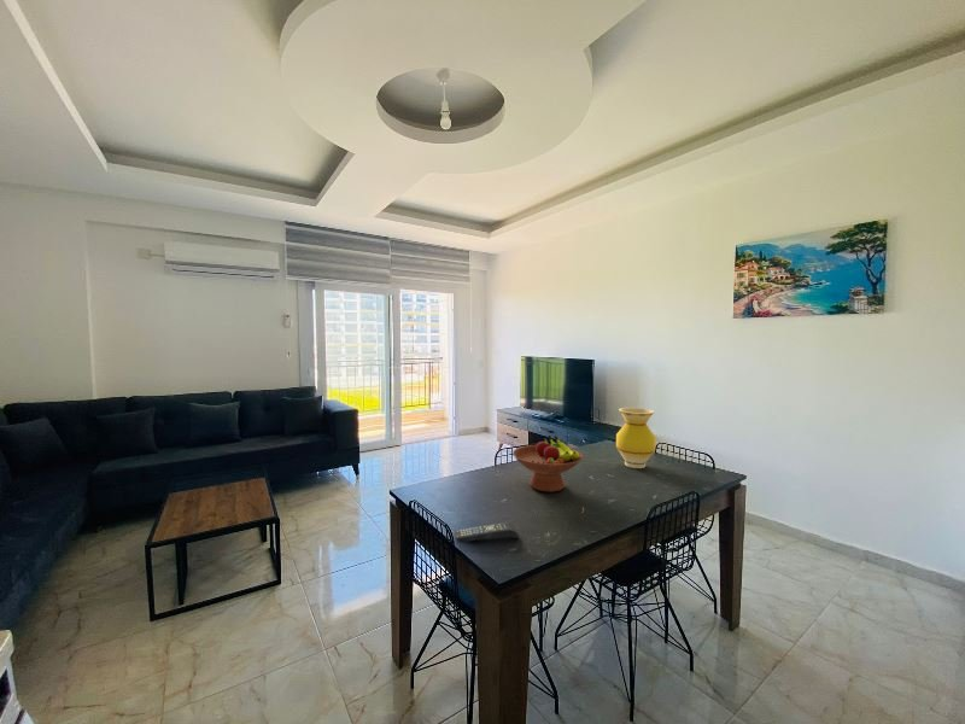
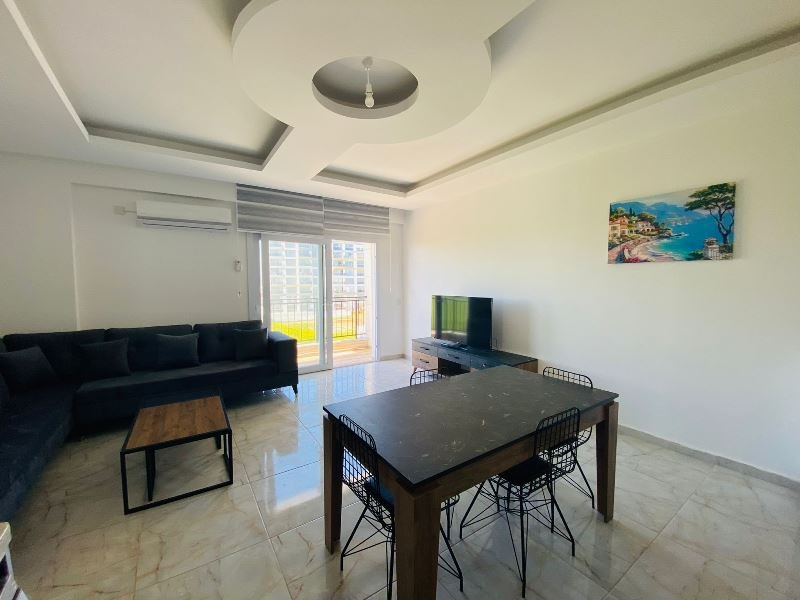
- fruit bowl [511,434,584,494]
- remote control [454,521,520,544]
- vase [615,407,657,469]
